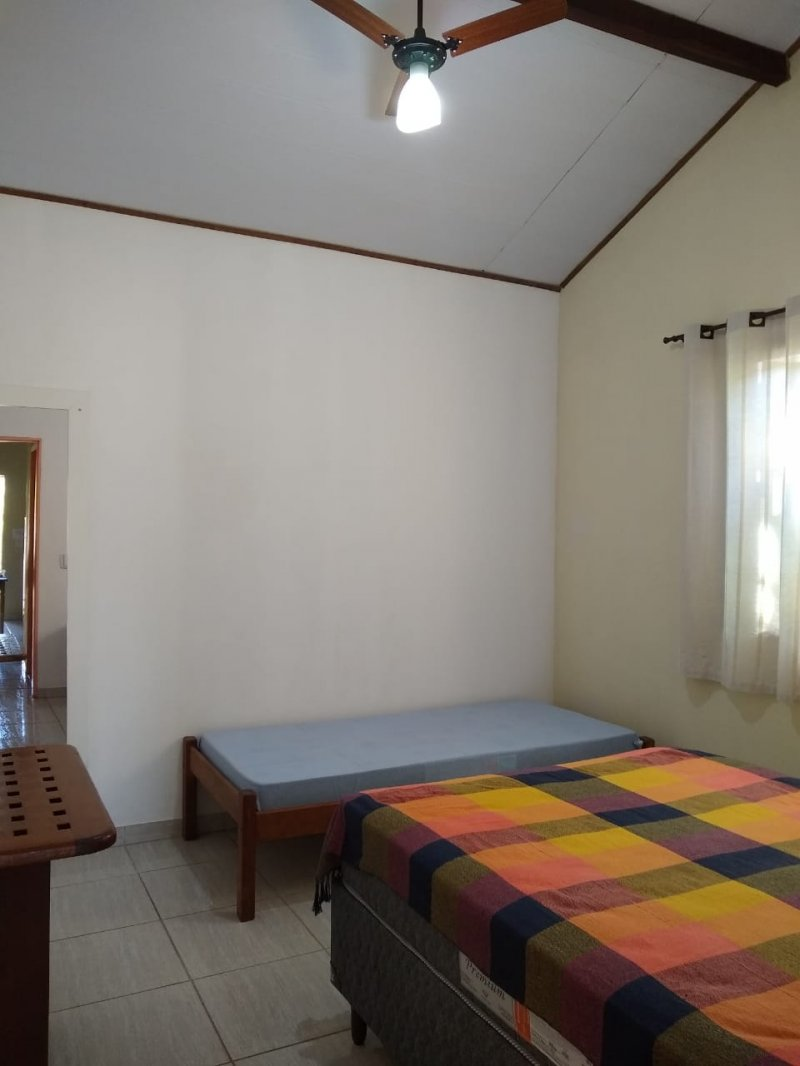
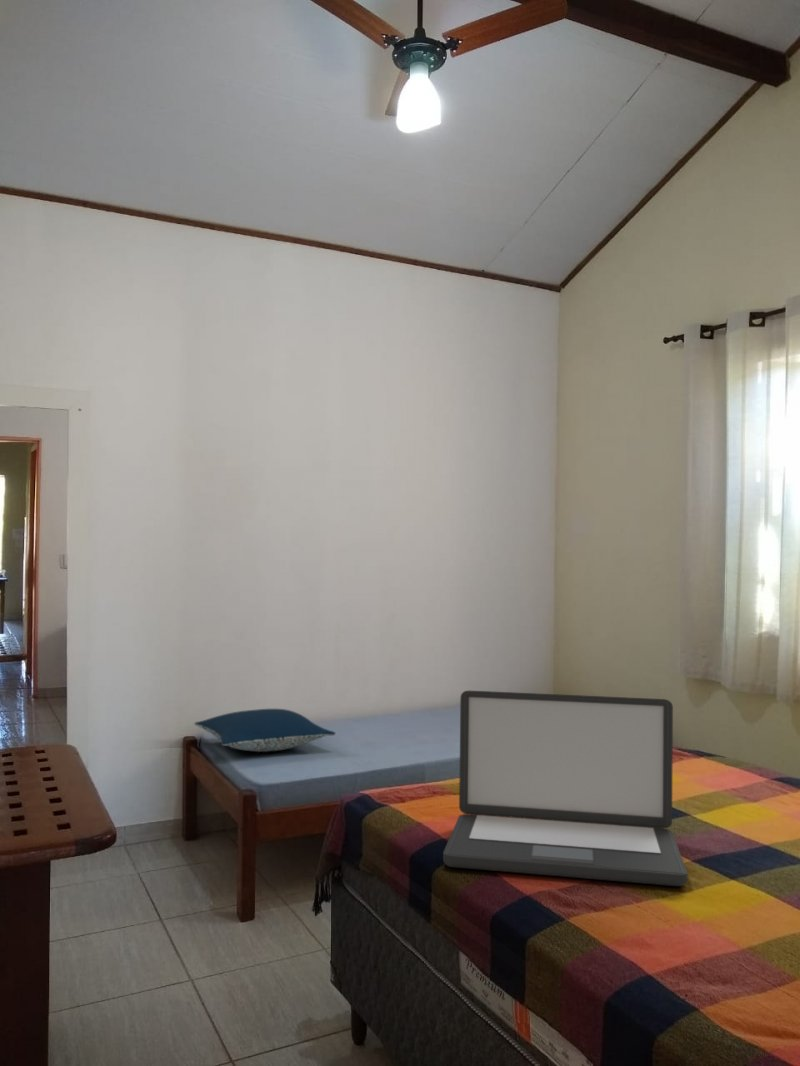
+ laptop [442,690,688,887]
+ pillow [193,708,336,753]
